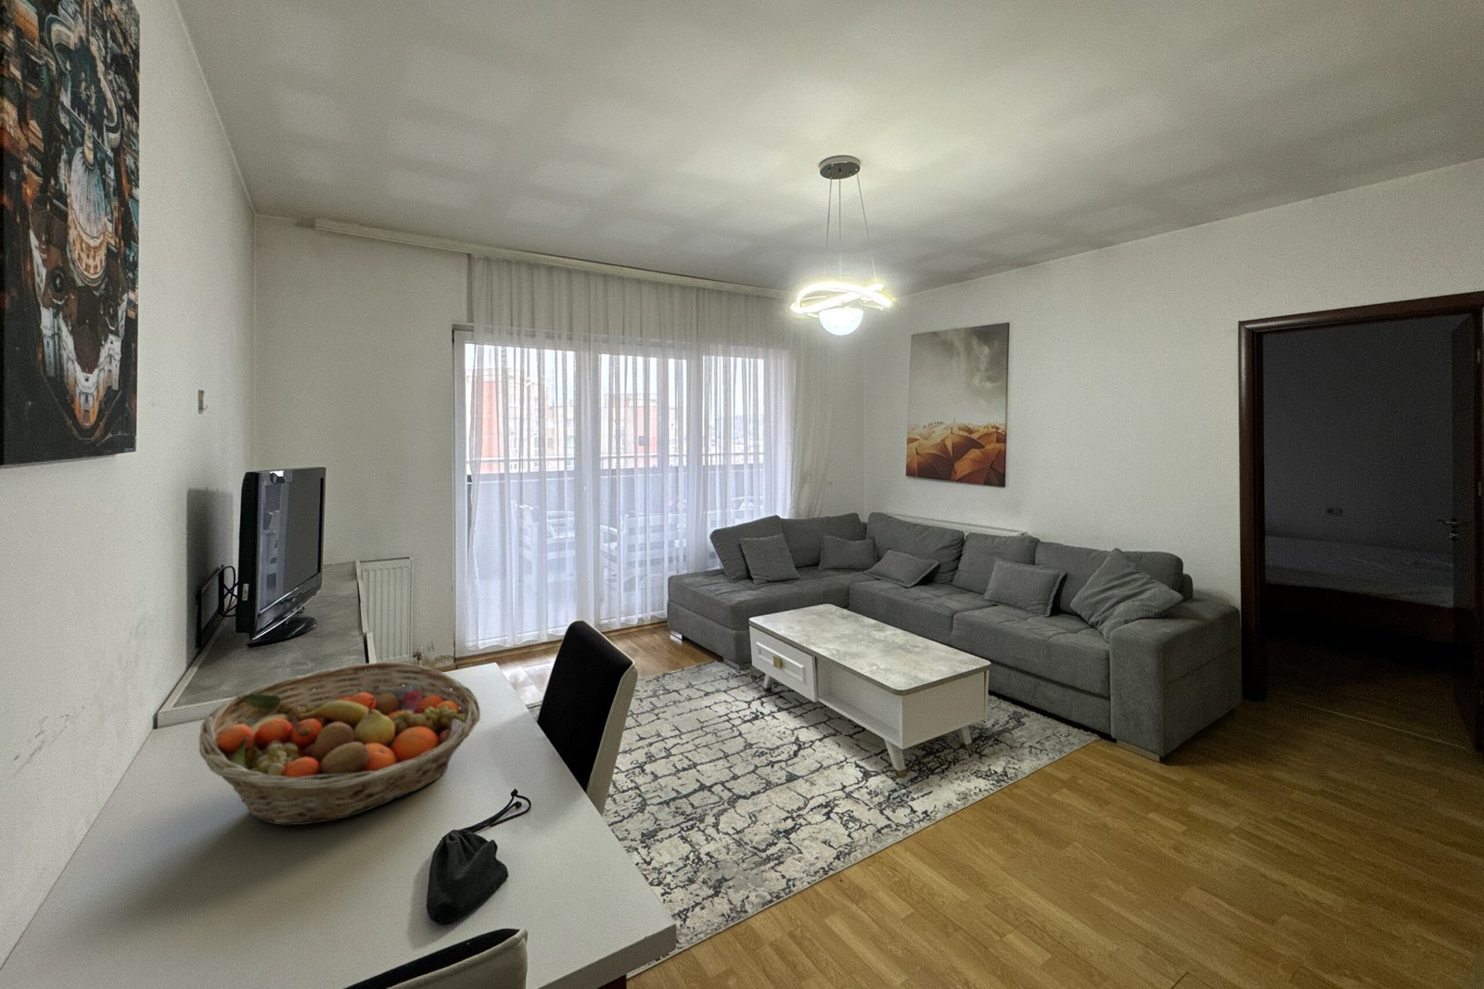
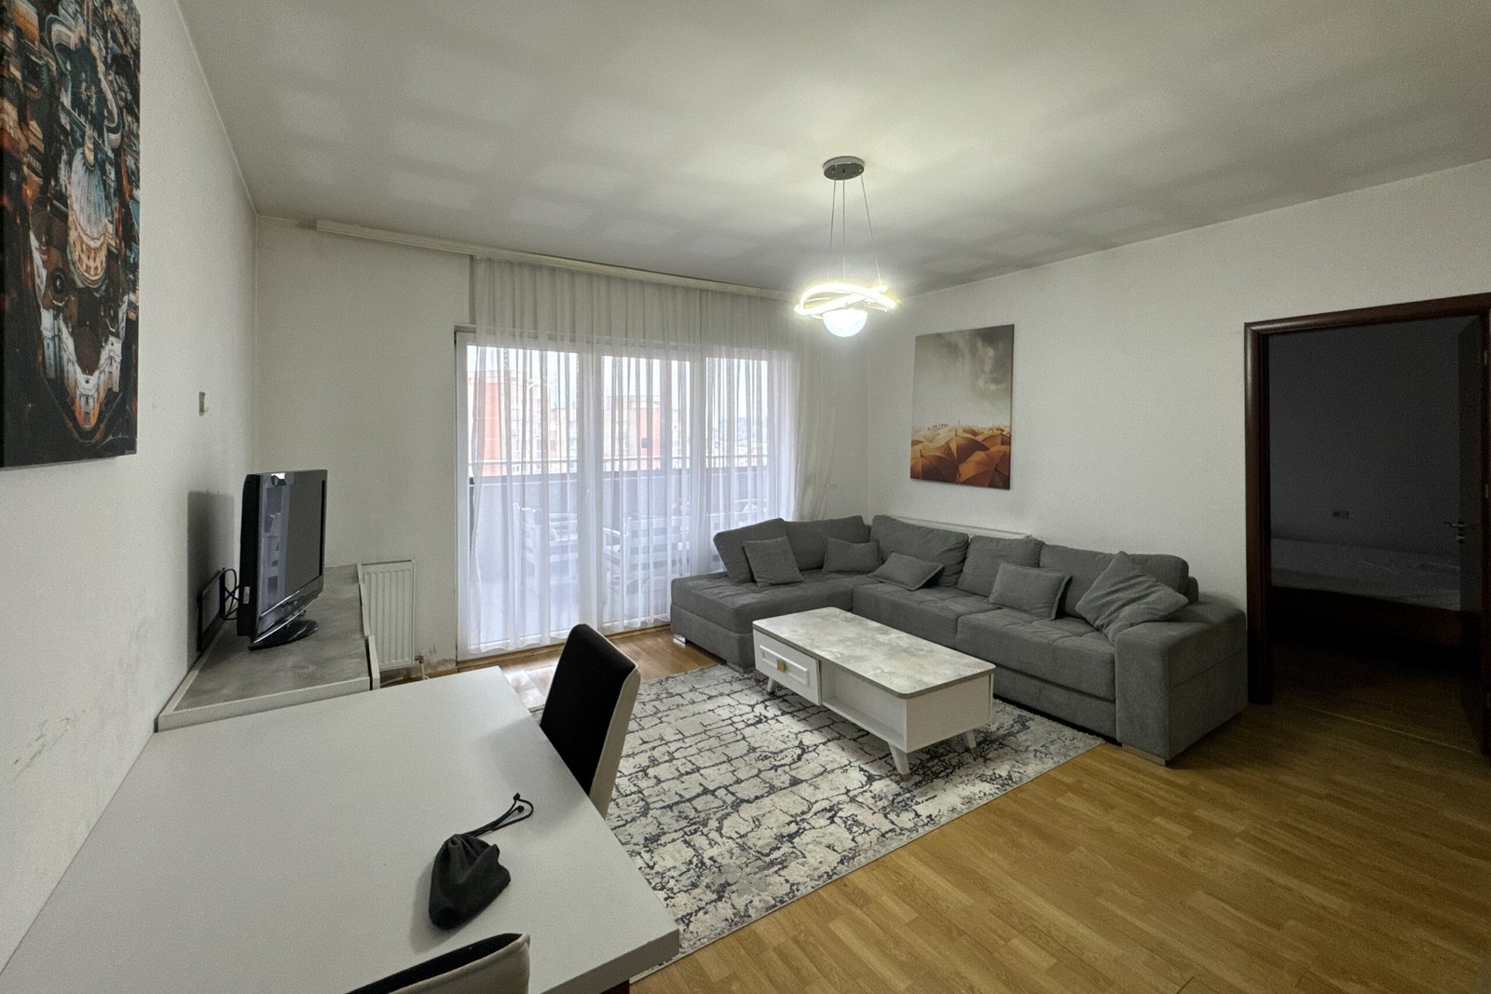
- fruit basket [199,661,481,827]
